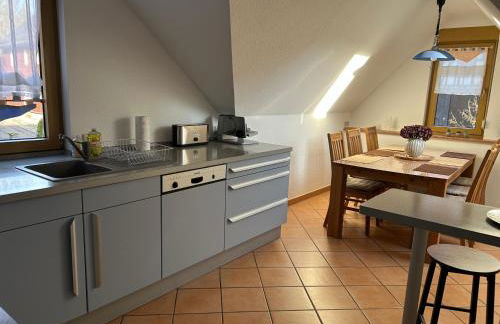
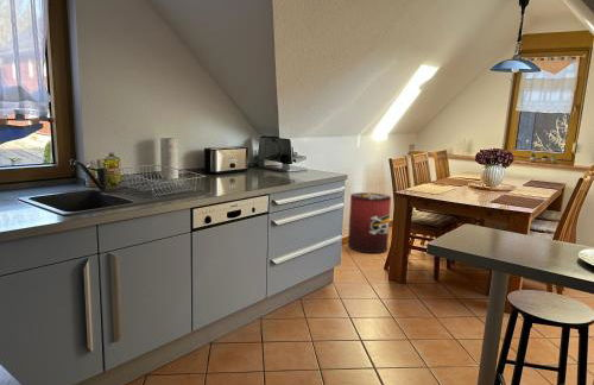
+ waste bin [347,191,392,254]
